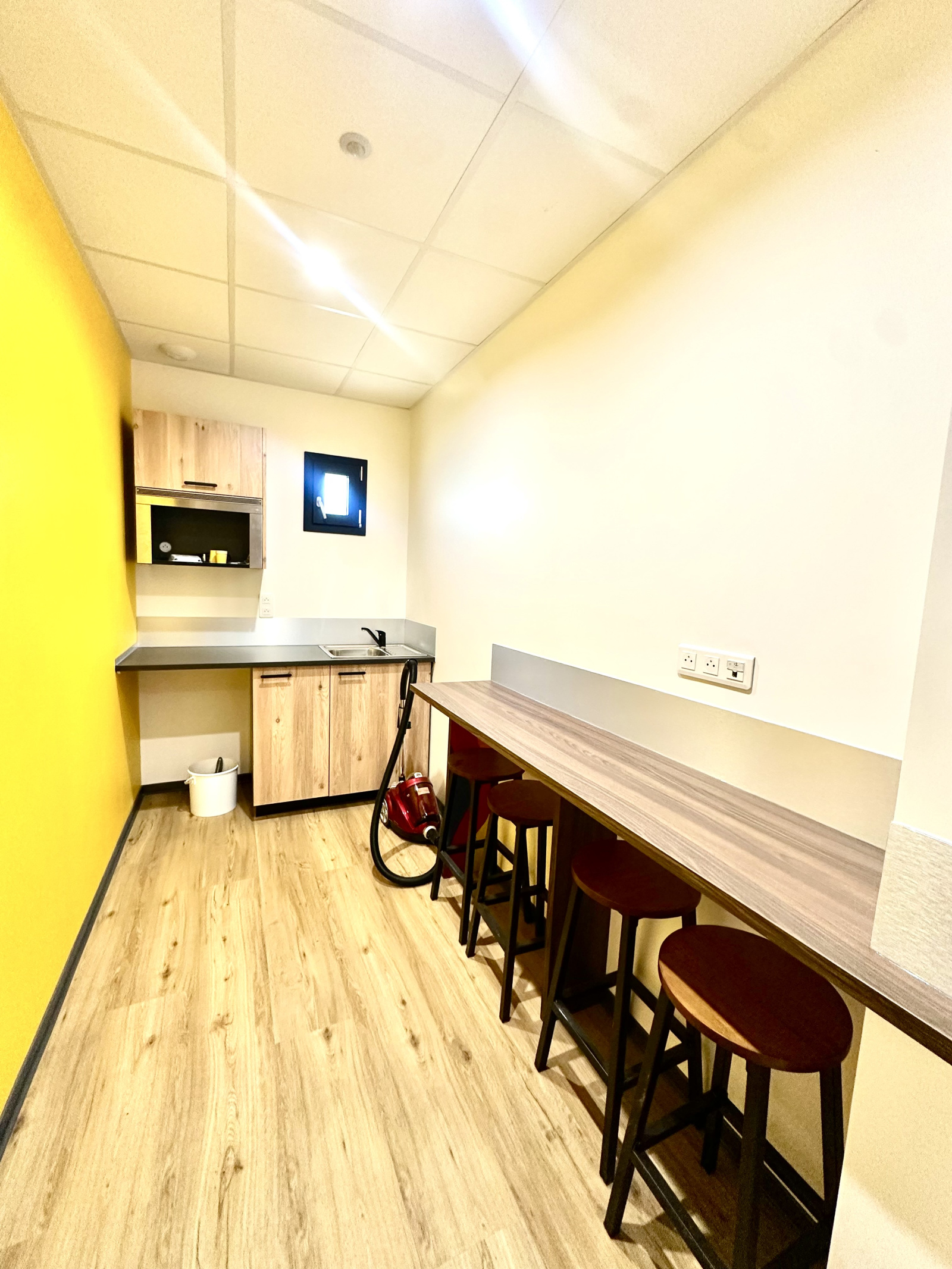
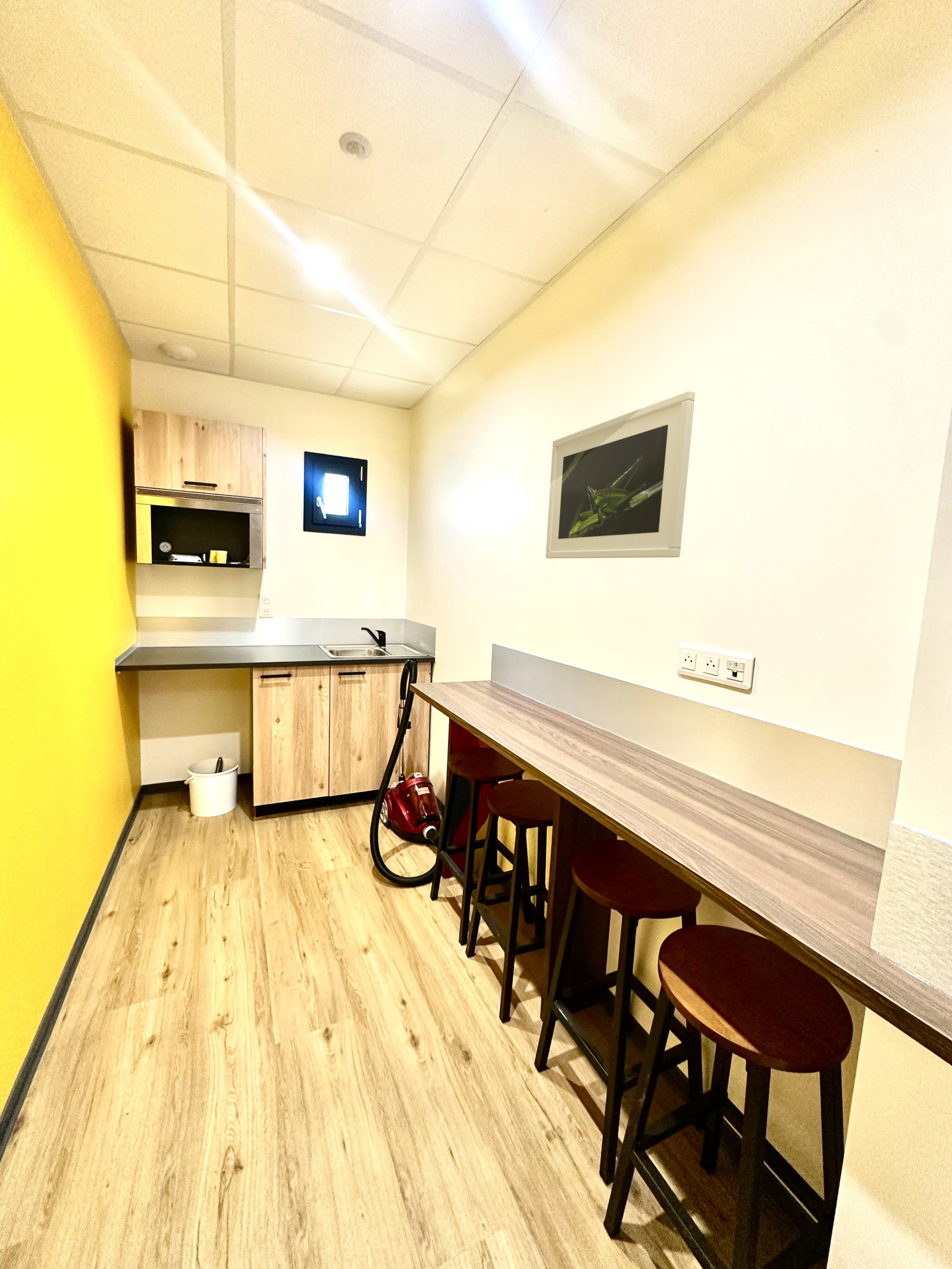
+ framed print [545,390,696,559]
